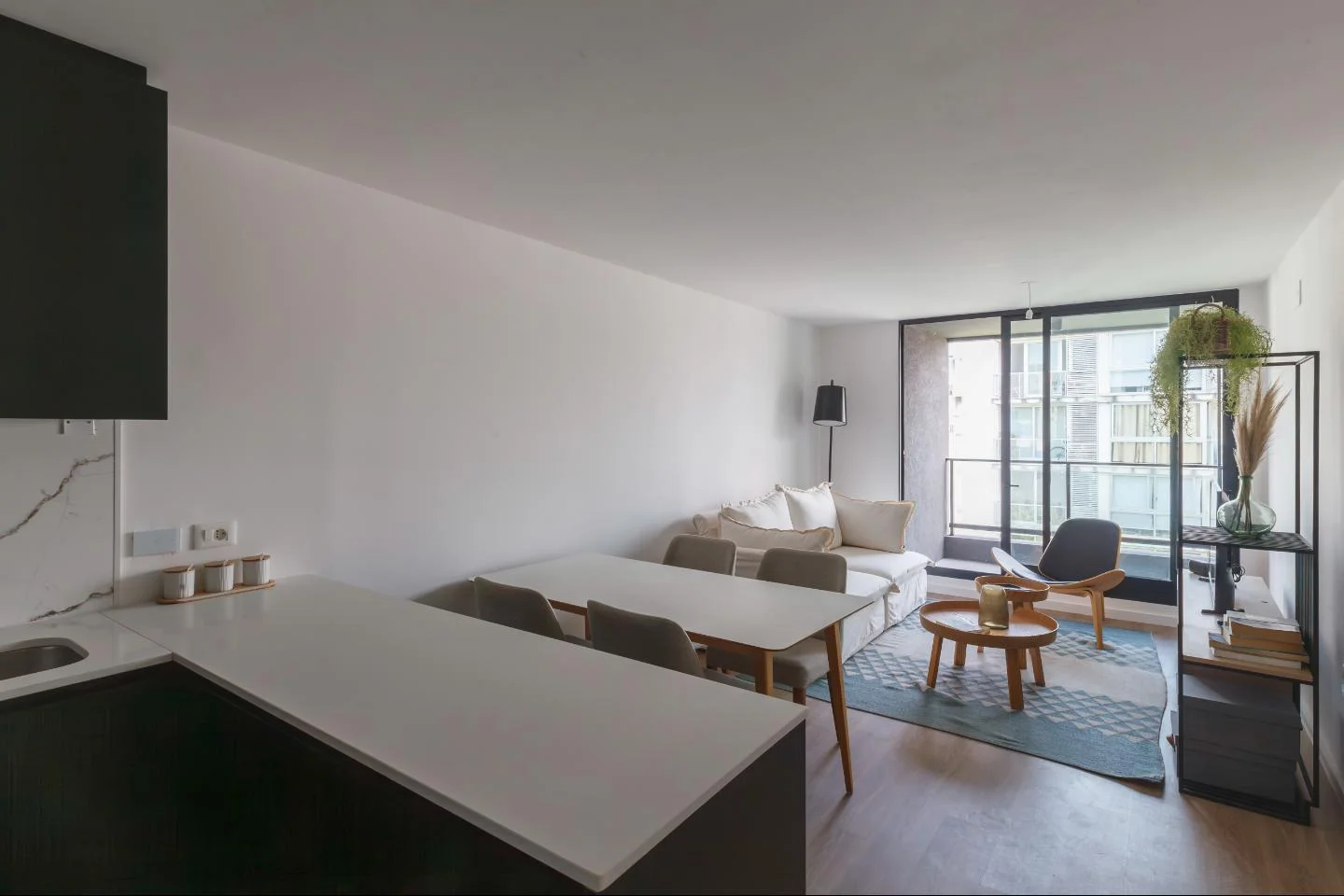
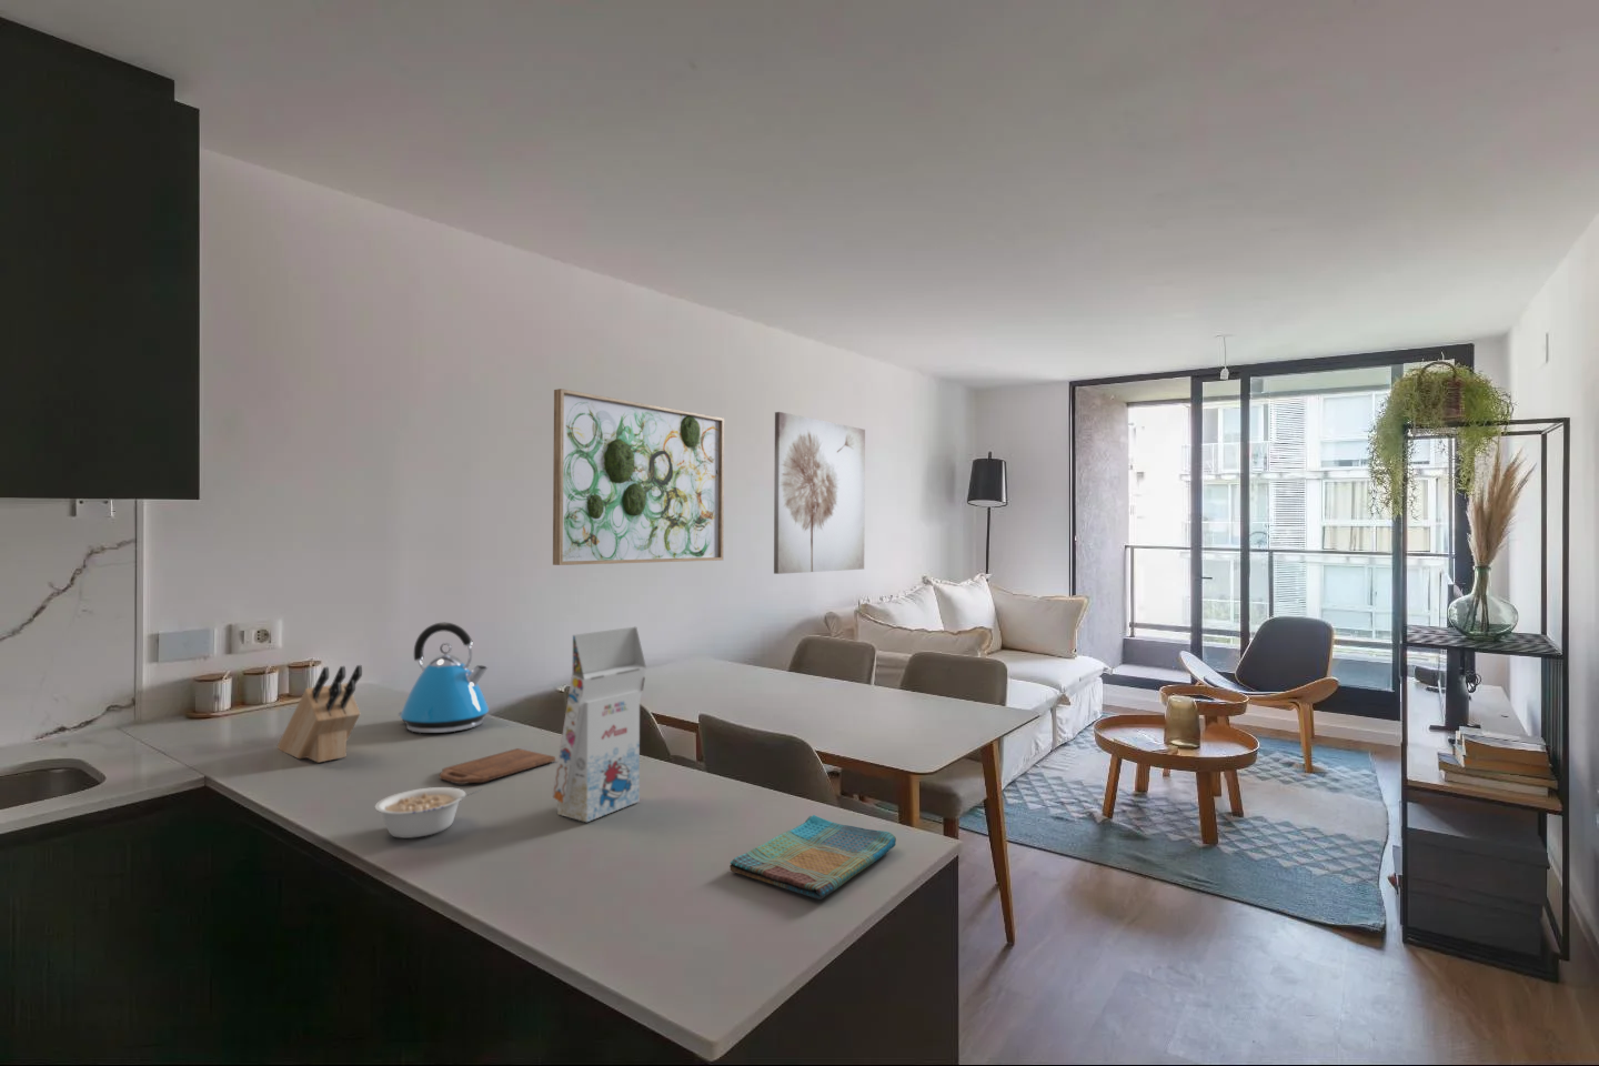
+ dish towel [728,814,897,901]
+ legume [375,786,483,840]
+ gift box [552,626,647,823]
+ kettle [396,622,490,734]
+ wall art [773,410,866,575]
+ knife block [276,664,363,764]
+ wall art [552,388,725,566]
+ cutting board [439,747,557,785]
